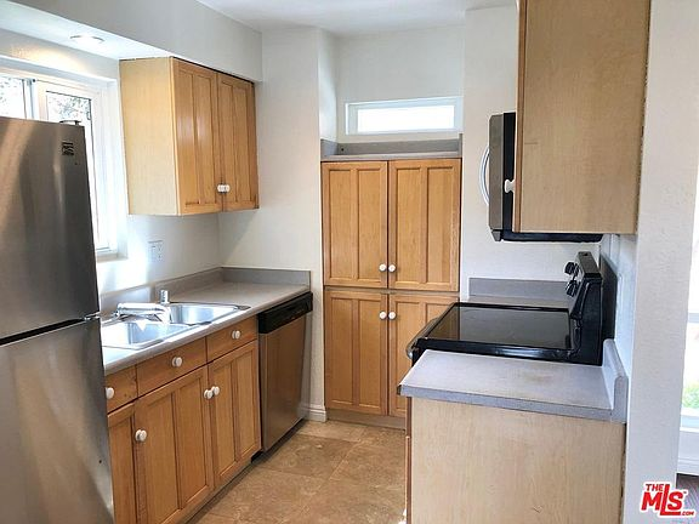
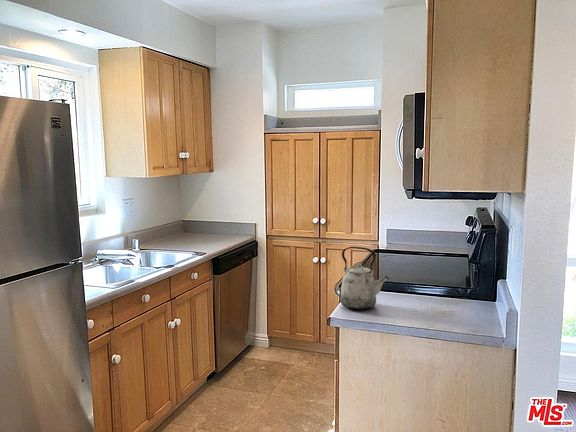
+ kettle [339,246,390,311]
